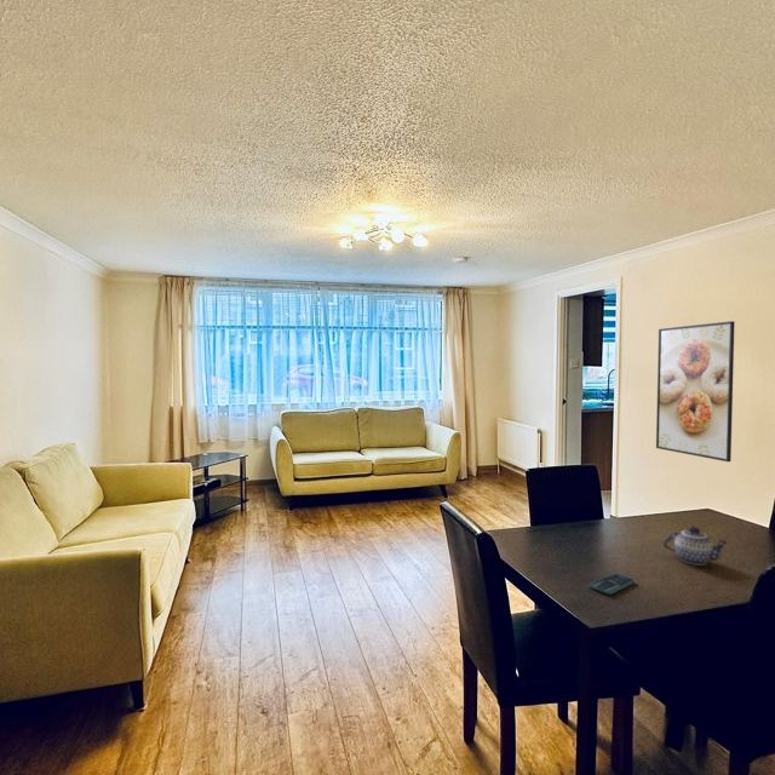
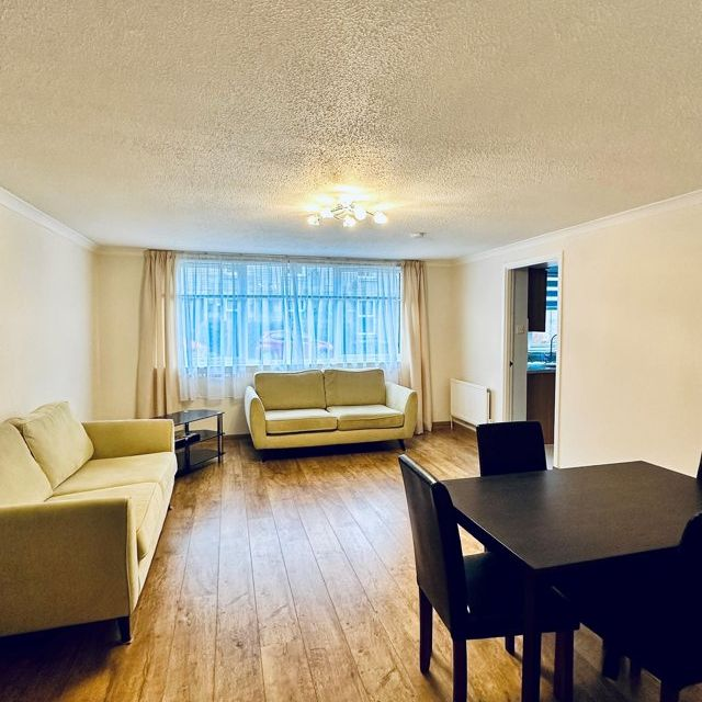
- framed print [655,320,735,463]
- smartphone [589,572,636,596]
- teapot [661,526,730,567]
